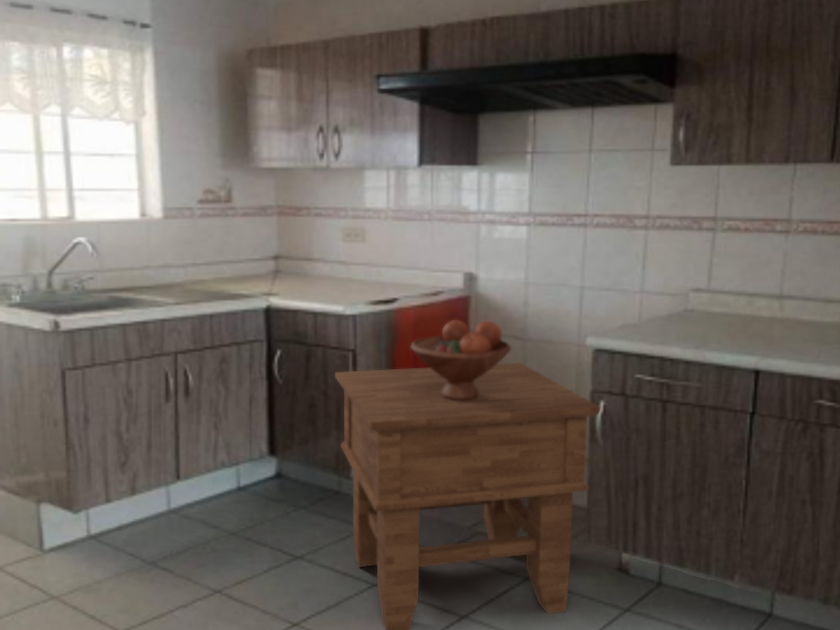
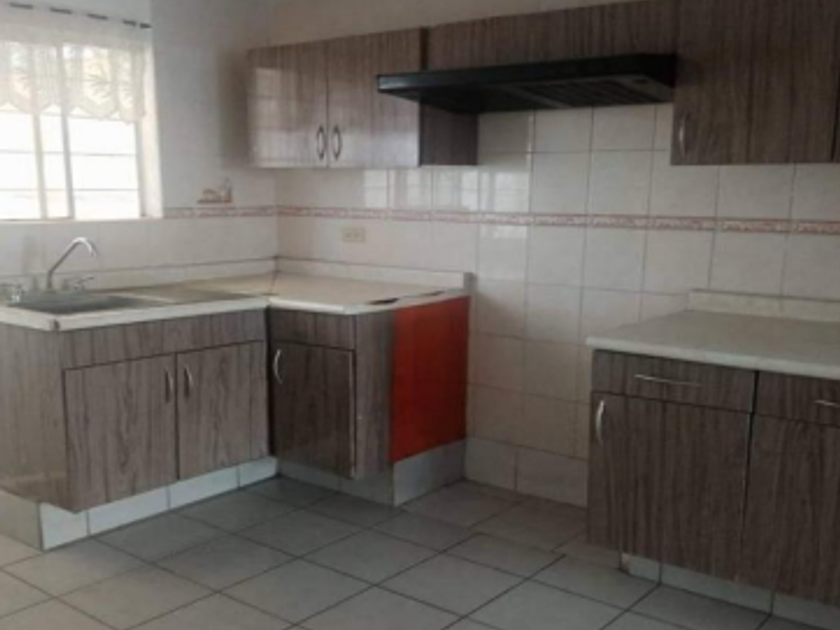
- fruit bowl [410,319,512,400]
- side table [334,362,601,630]
